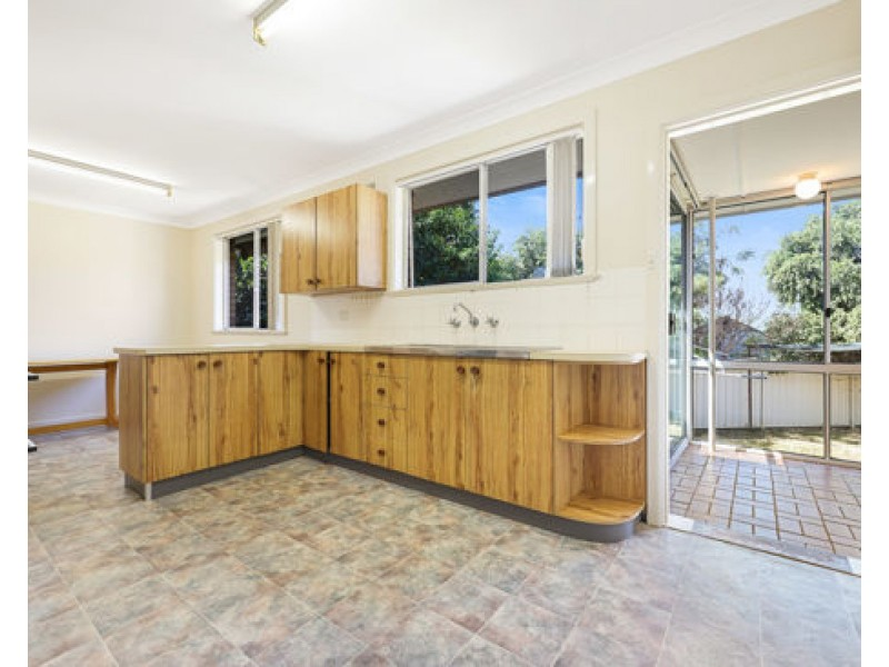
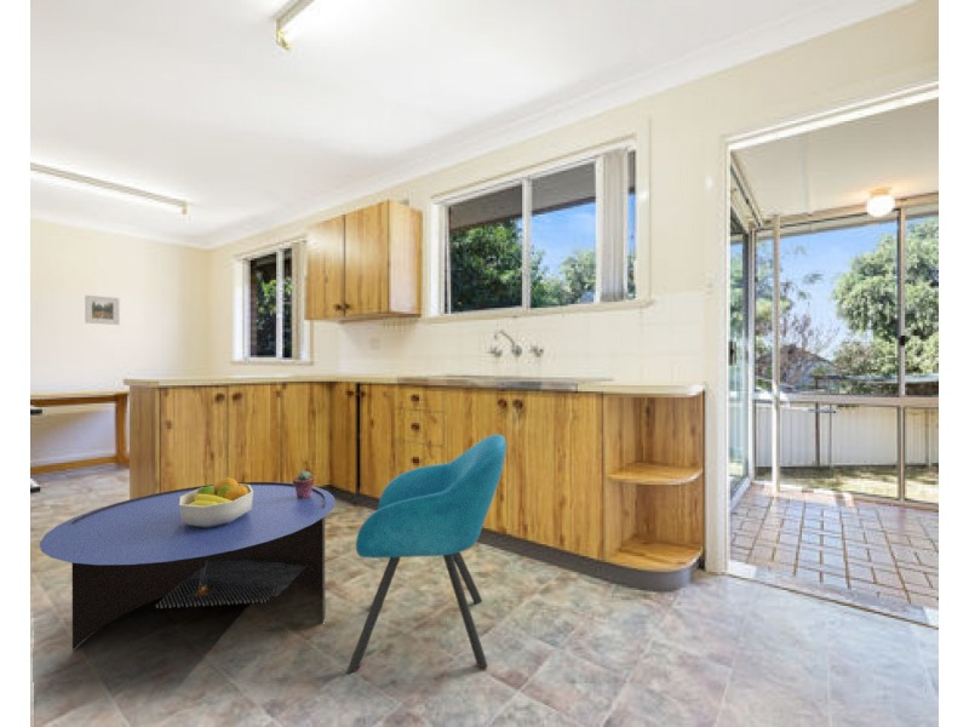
+ chair [345,434,508,674]
+ coffee table [39,481,337,652]
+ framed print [84,294,120,326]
+ fruit bowl [179,475,253,527]
+ potted succulent [292,470,315,499]
